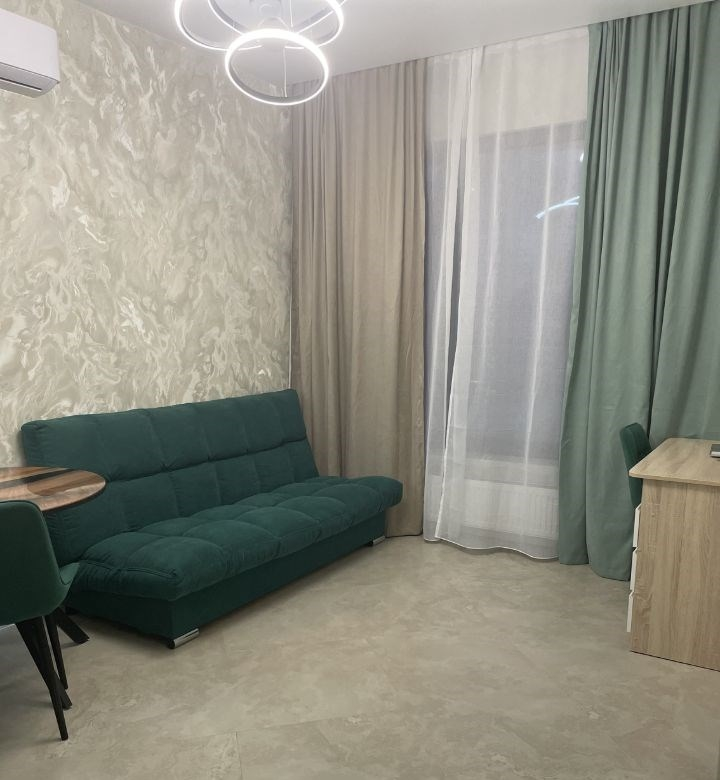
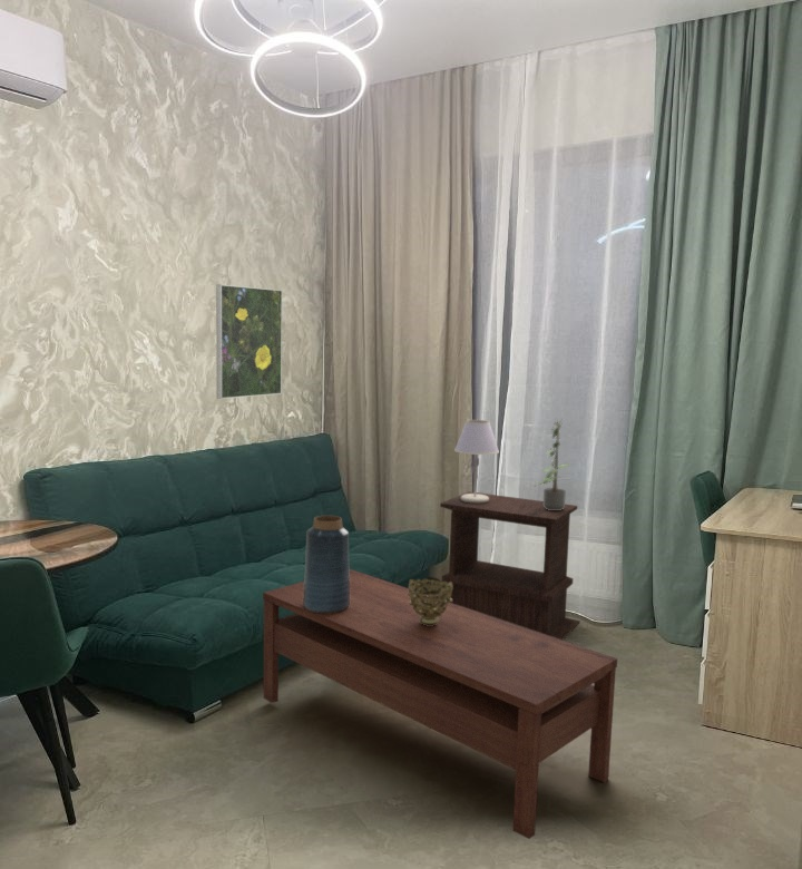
+ vase [303,515,350,614]
+ decorative bowl [408,576,452,626]
+ potted plant [535,418,573,510]
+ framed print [215,283,283,400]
+ table lamp [453,419,500,504]
+ coffee table [262,568,618,840]
+ side table [439,490,581,641]
